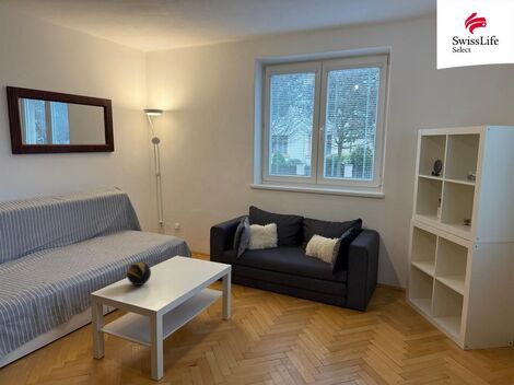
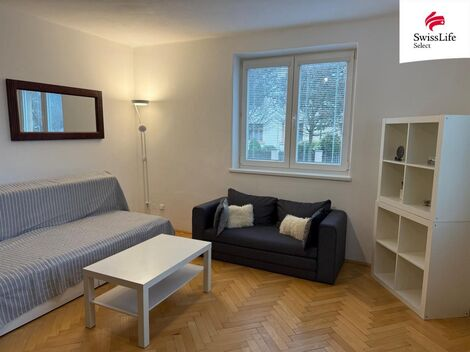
- decorative orb [126,261,152,287]
